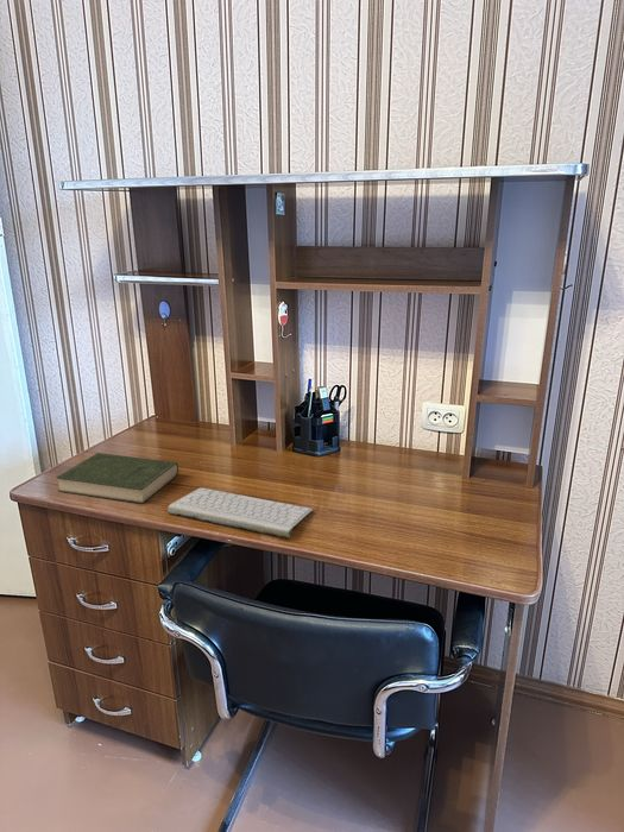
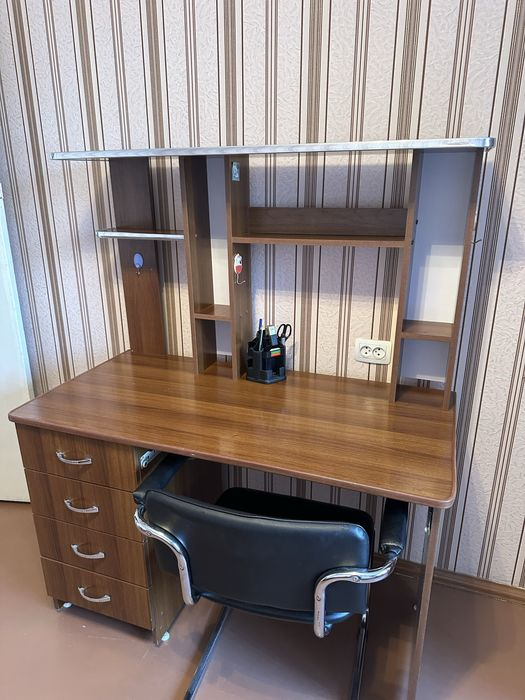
- book [55,452,179,505]
- keyboard [166,487,314,540]
